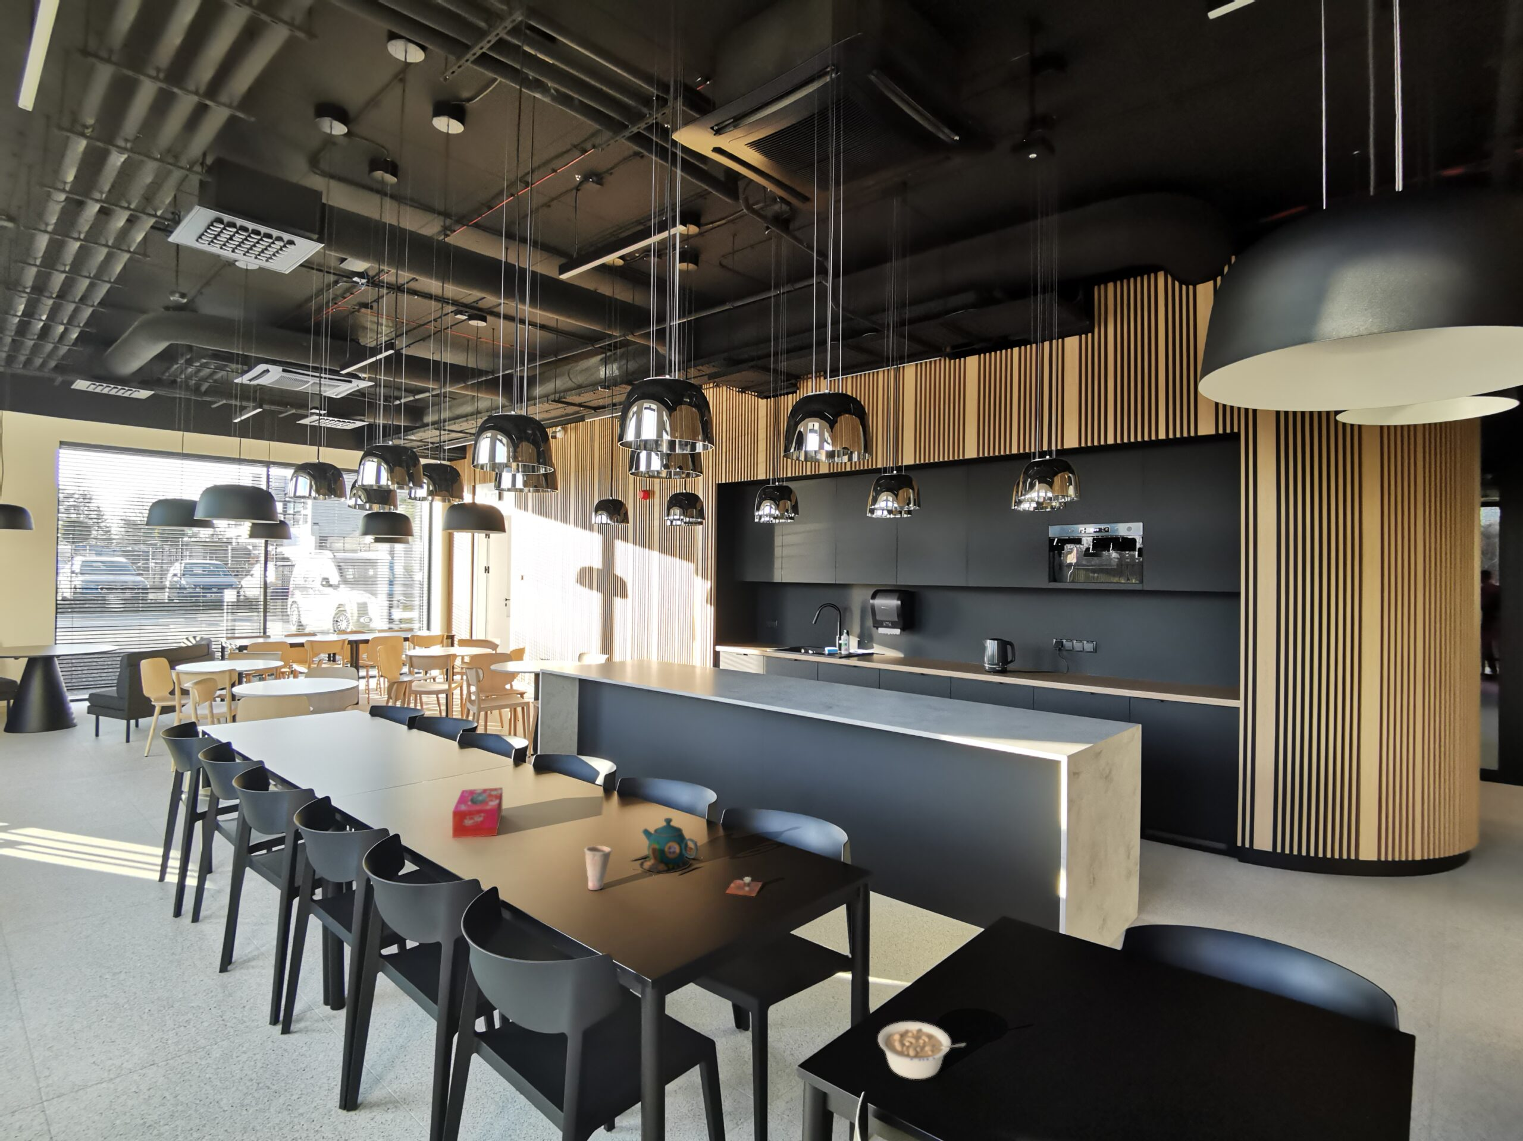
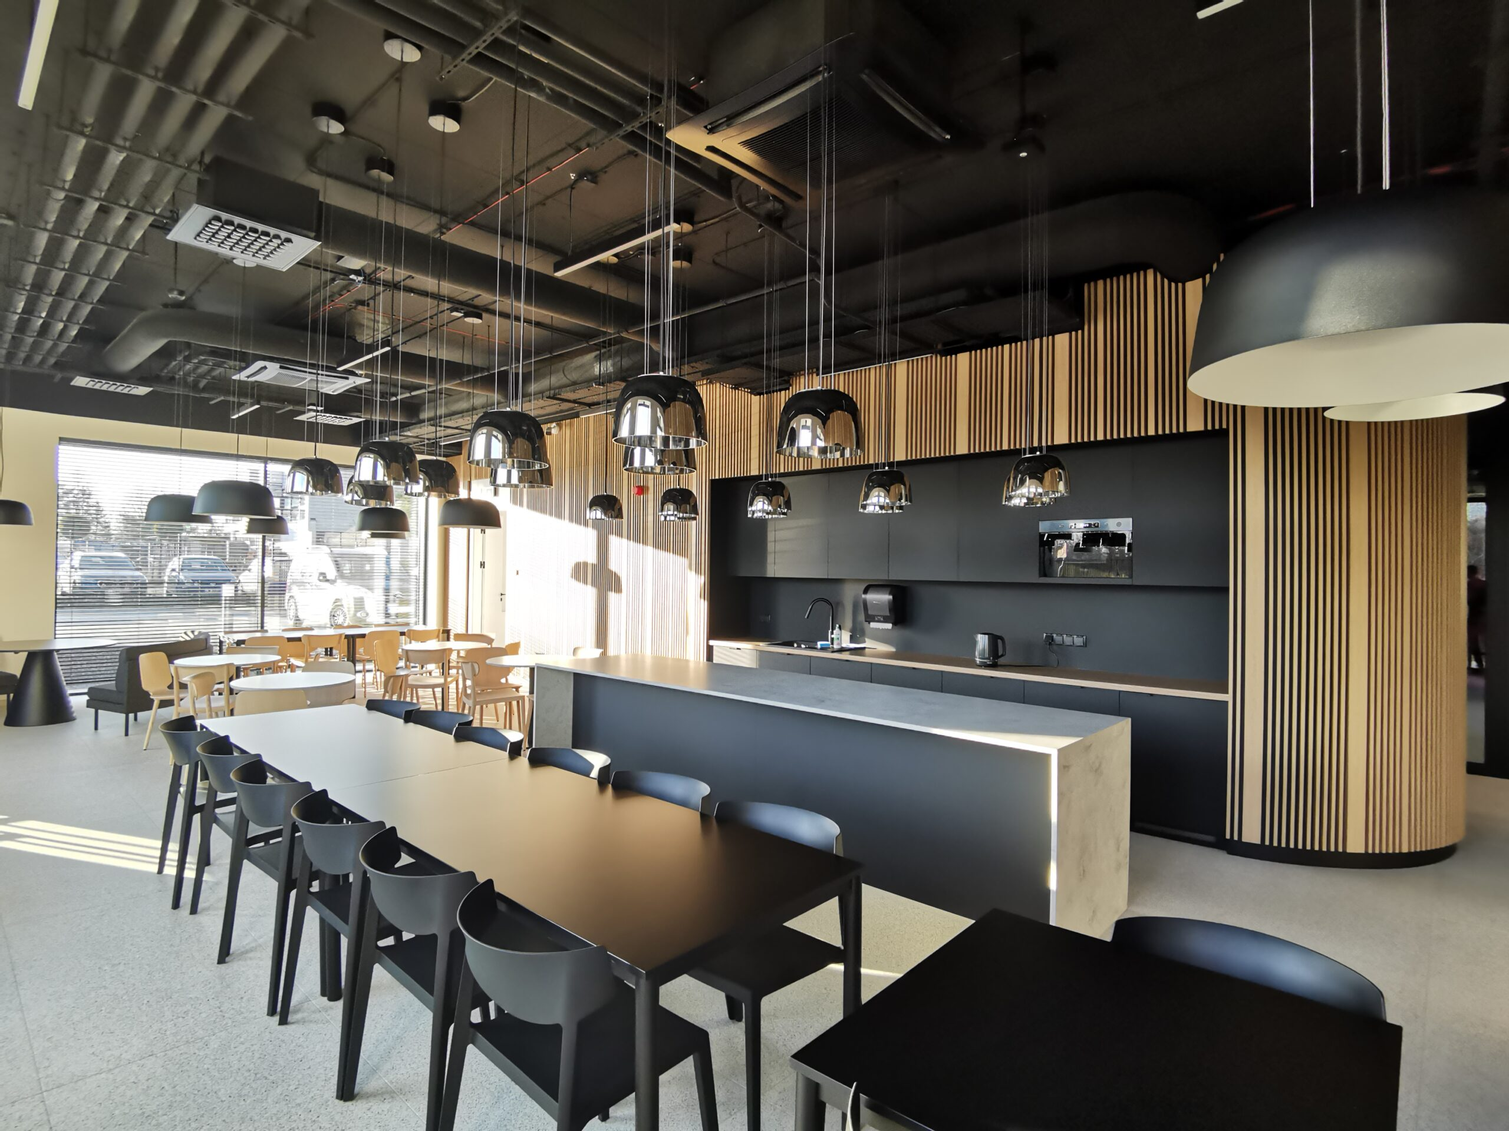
- tissue box [452,786,504,839]
- cup [724,876,763,896]
- teapot [628,817,700,876]
- legume [878,1021,967,1080]
- cup [584,845,612,891]
